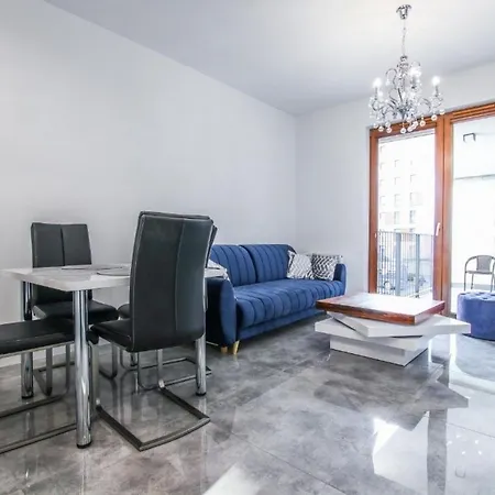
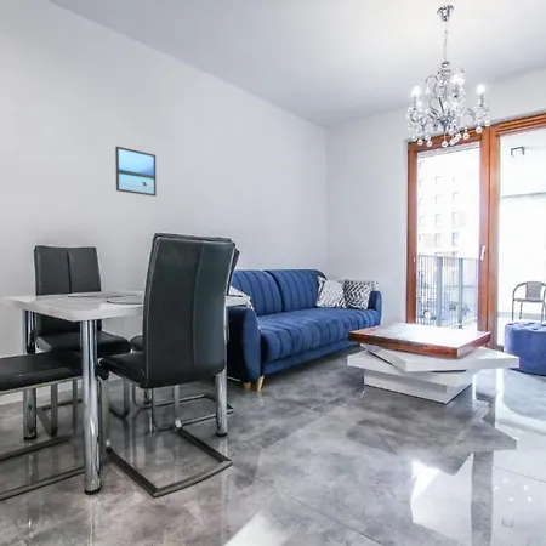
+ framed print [114,146,158,198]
